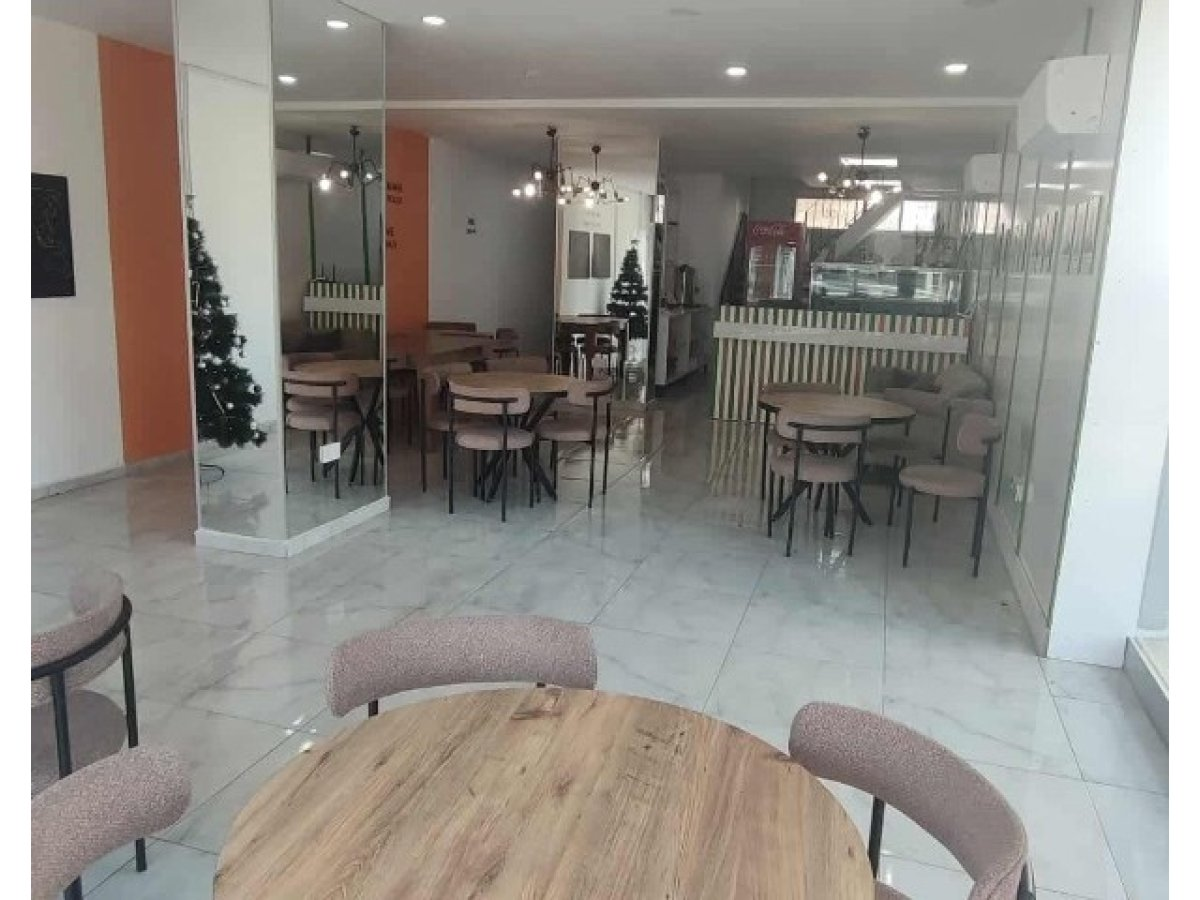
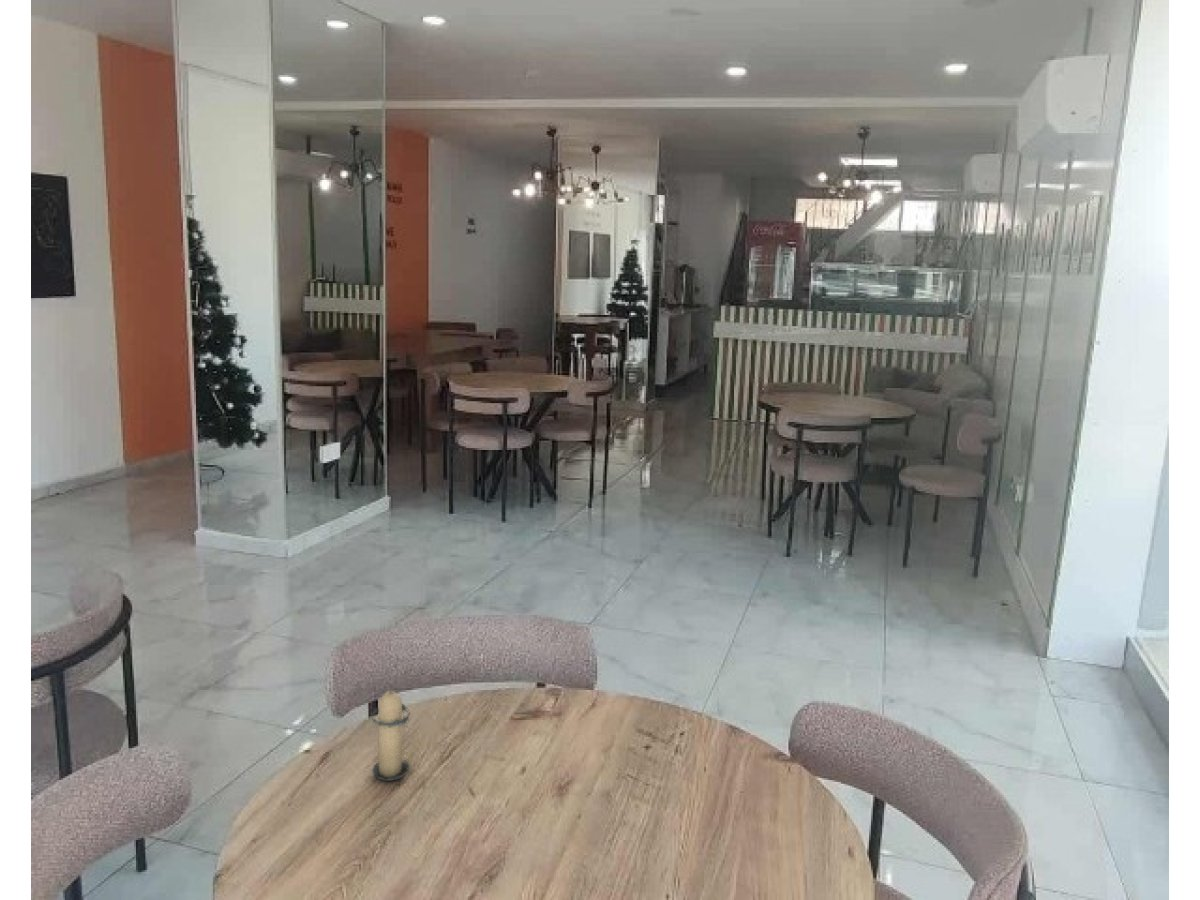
+ candle [370,685,412,782]
